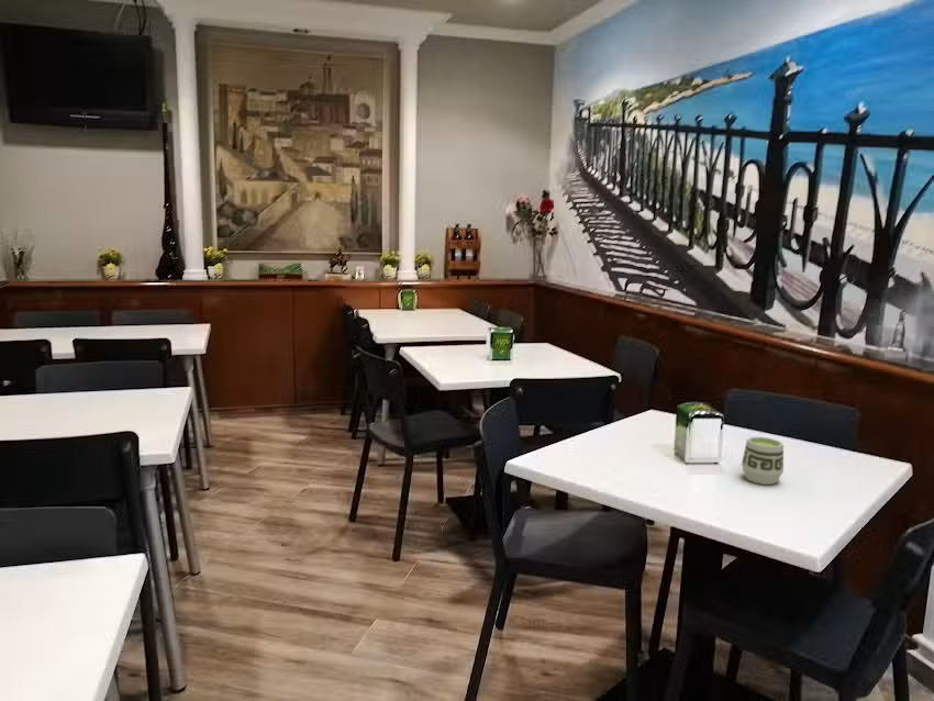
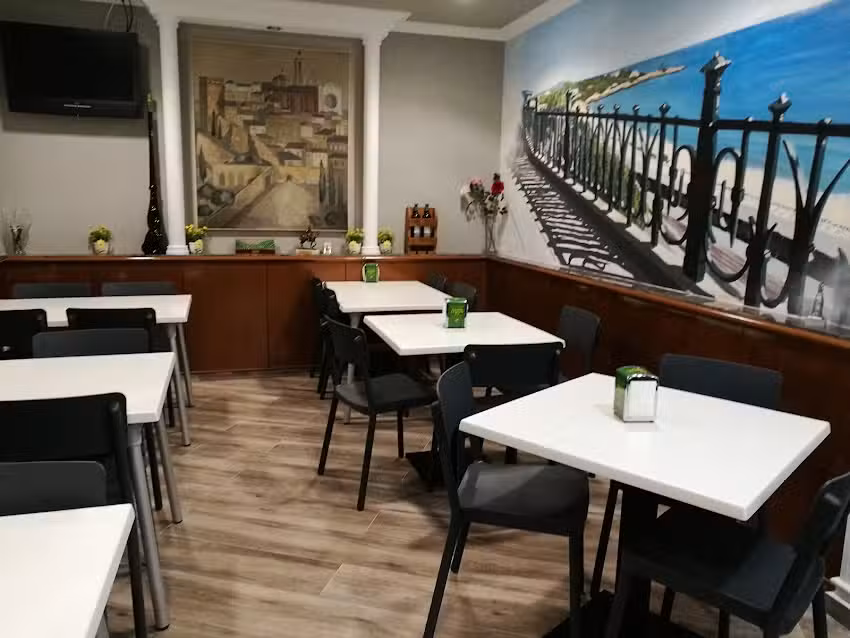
- cup [741,436,785,486]
